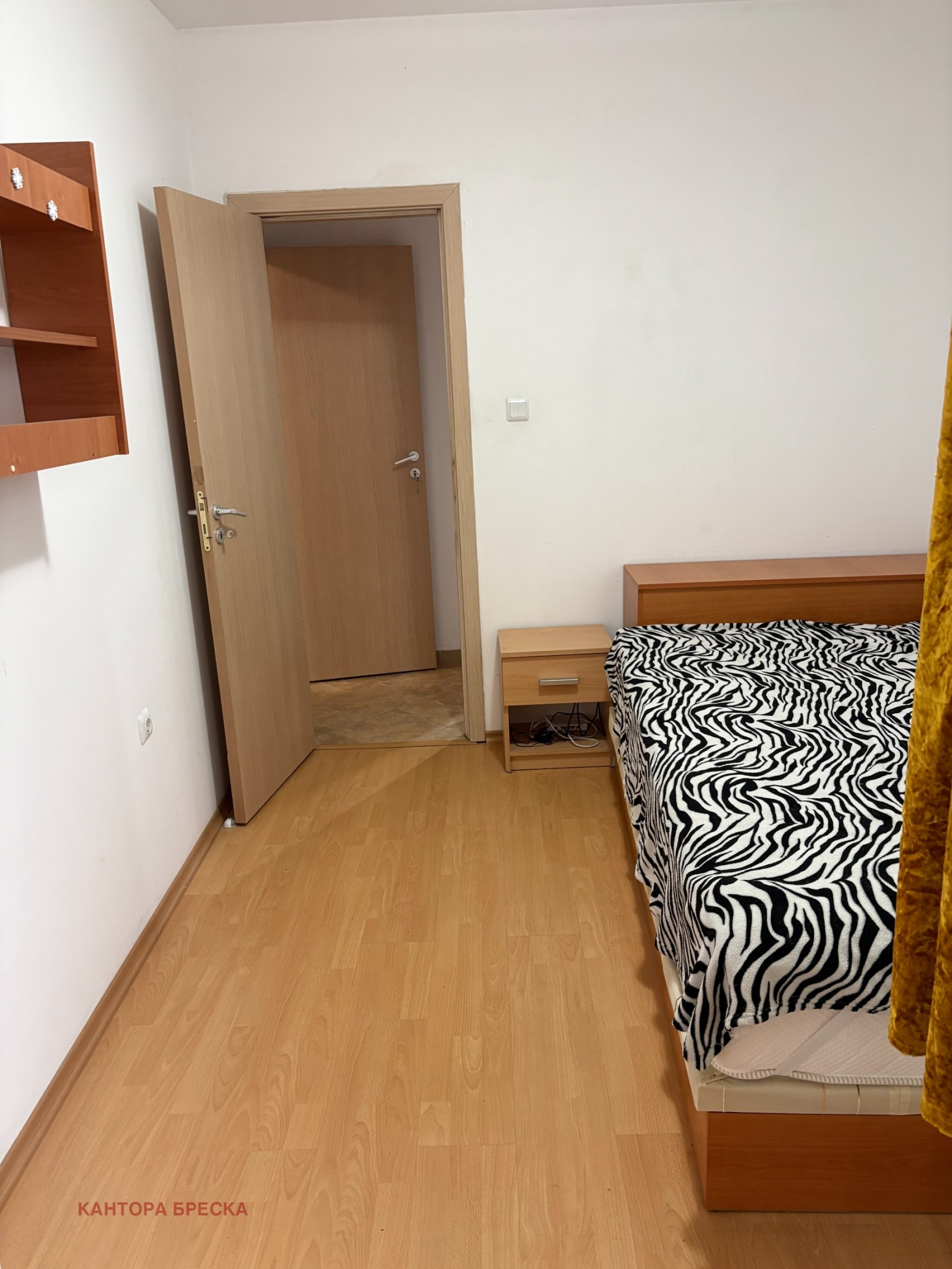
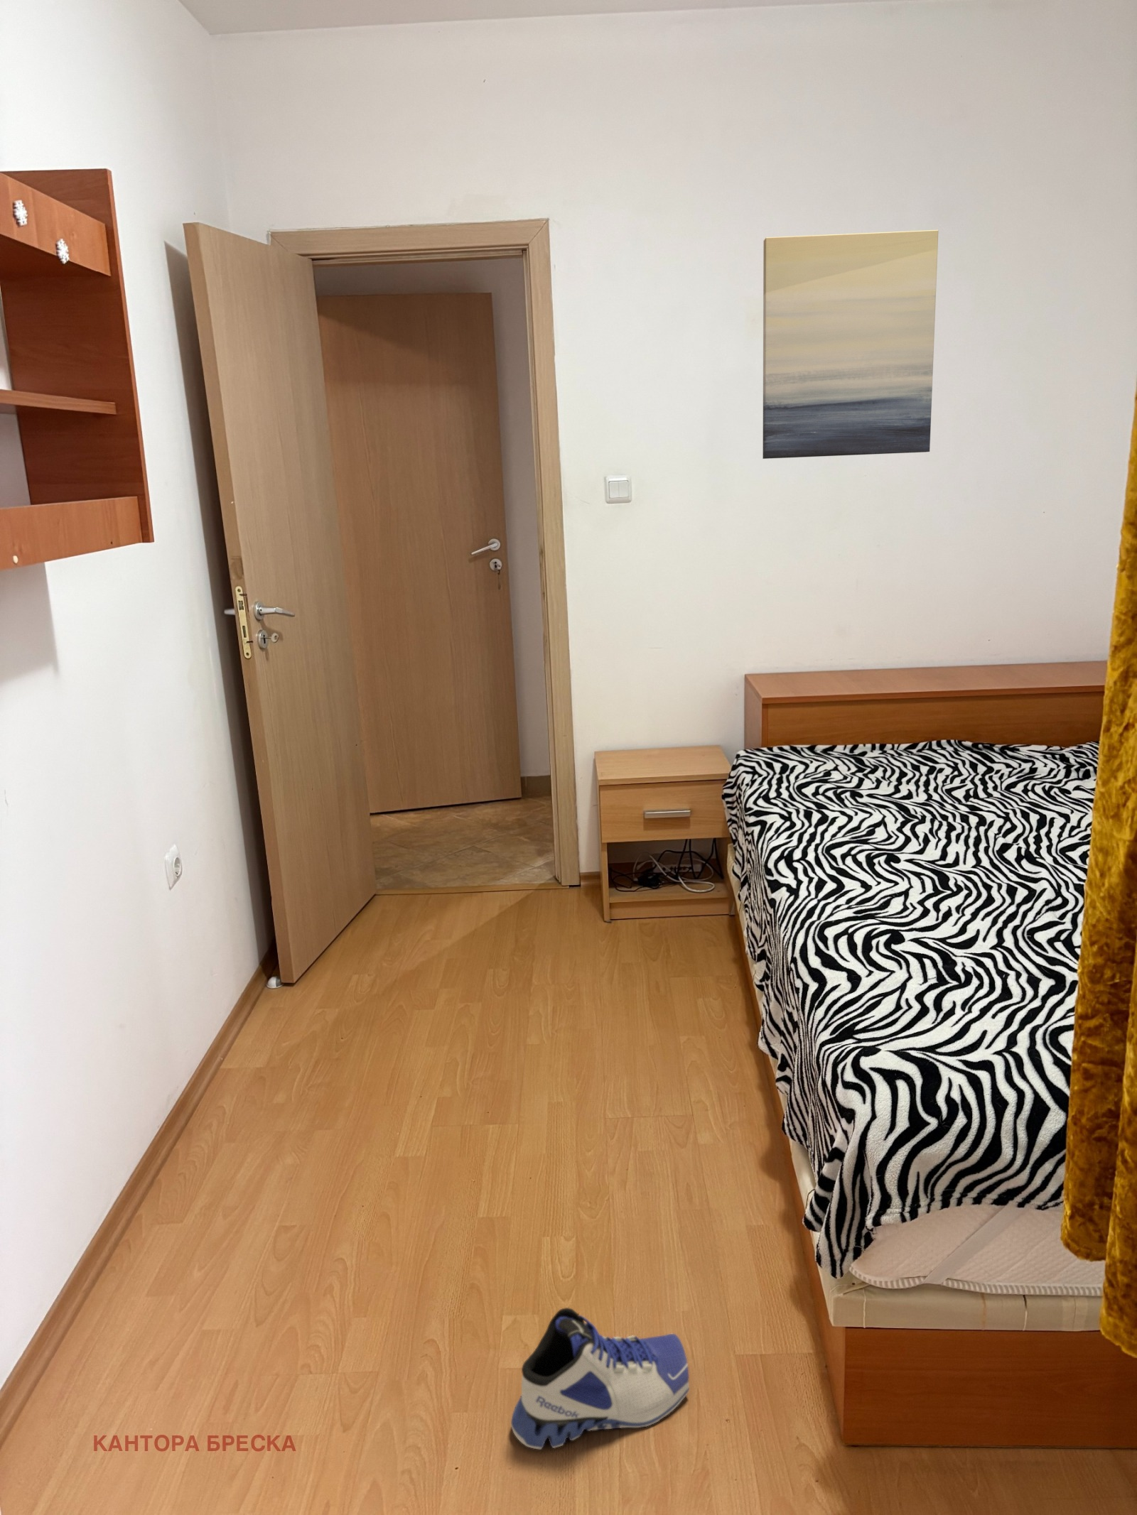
+ sneaker [510,1307,690,1449]
+ wall art [762,229,939,460]
